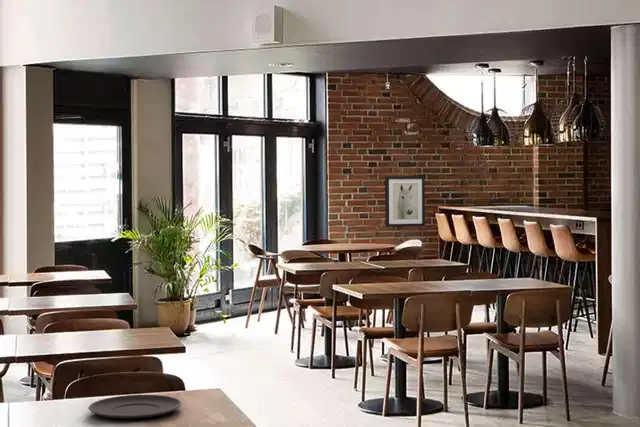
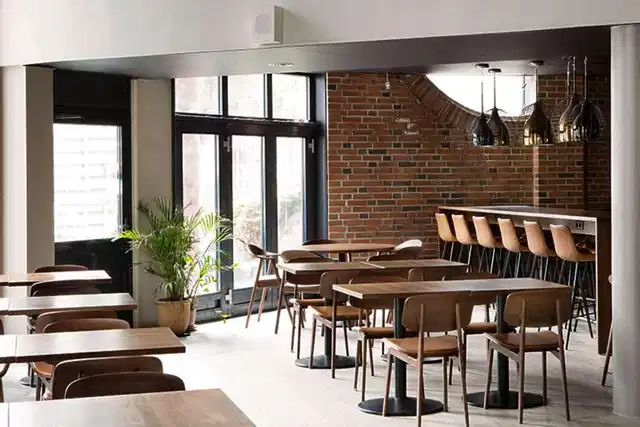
- wall art [384,175,426,228]
- plate [87,394,183,419]
